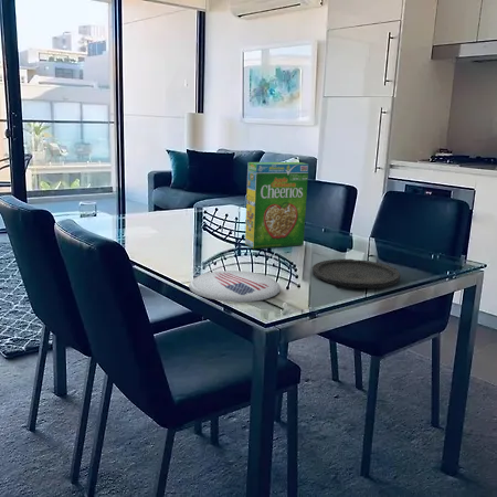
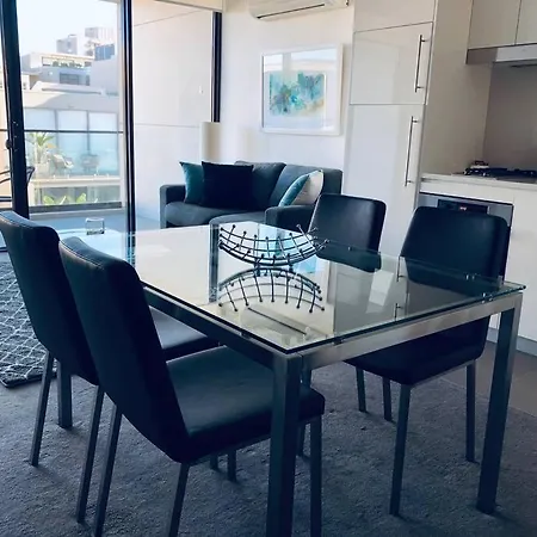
- plate [188,269,282,303]
- plate [311,257,401,289]
- cereal box [244,161,309,250]
